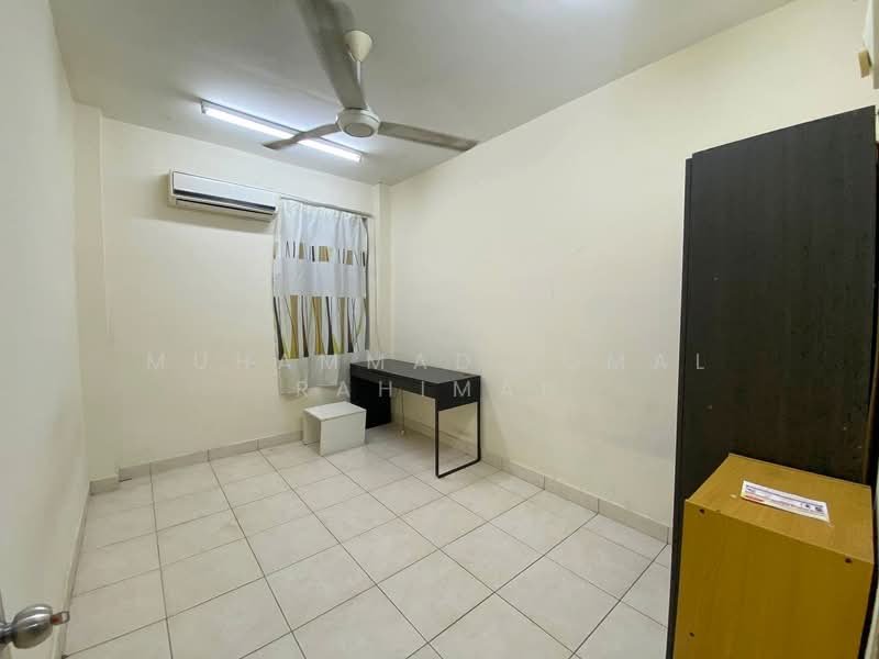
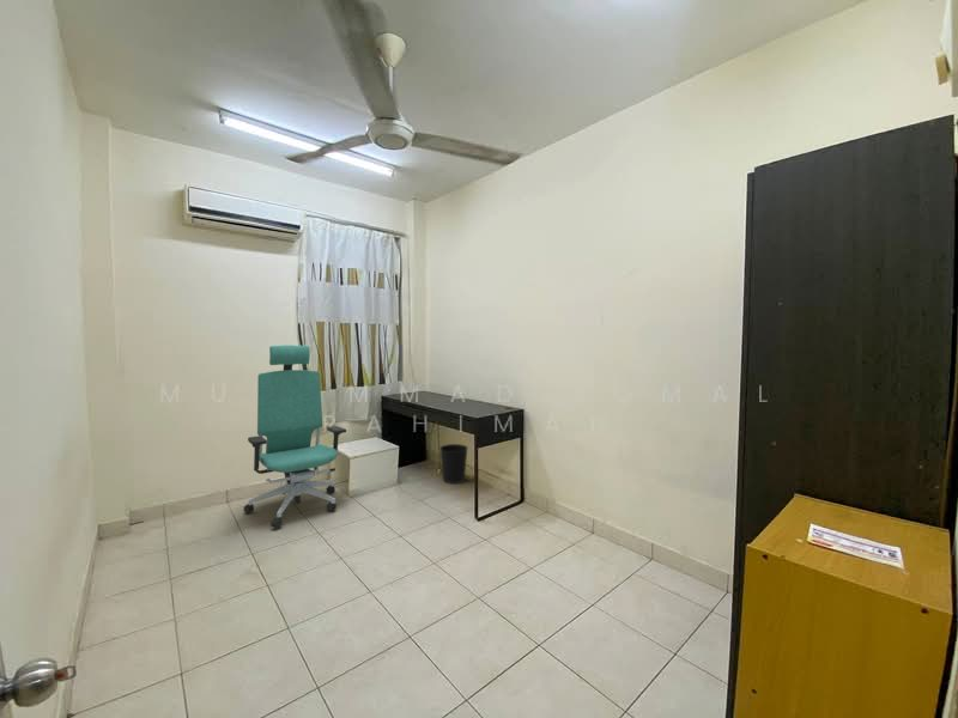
+ chair [243,343,347,529]
+ wastebasket [438,443,469,485]
